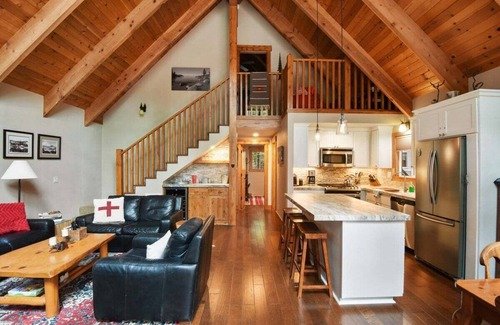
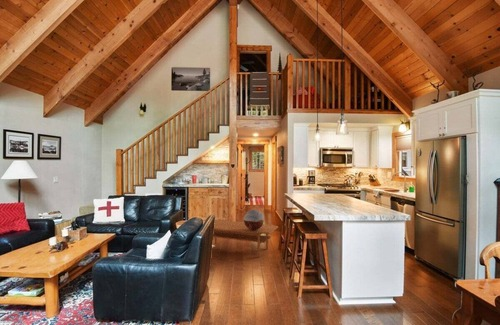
+ coffee table [212,219,279,258]
+ decorative globe [243,209,265,230]
